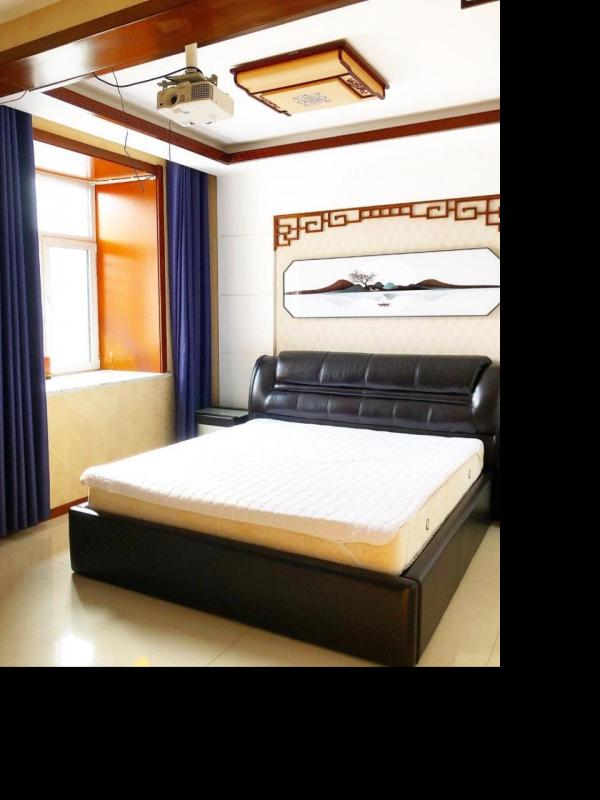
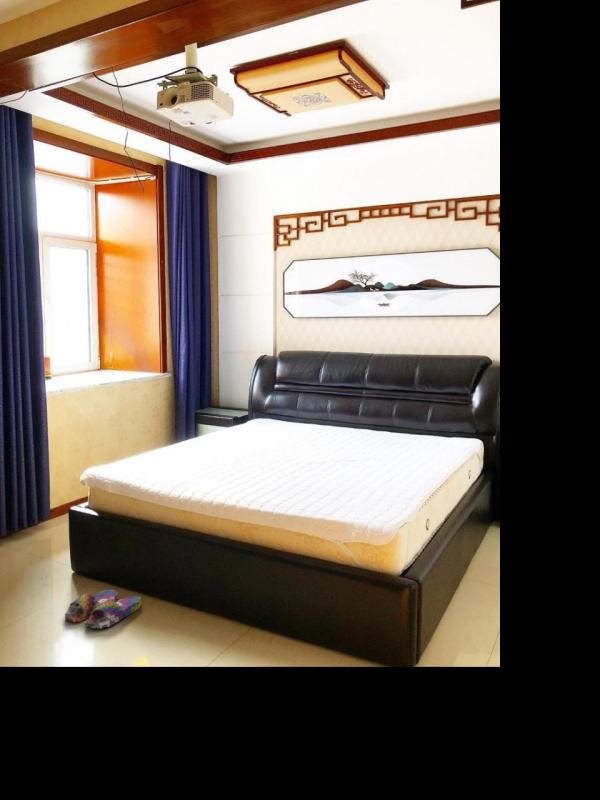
+ slippers [64,589,142,629]
